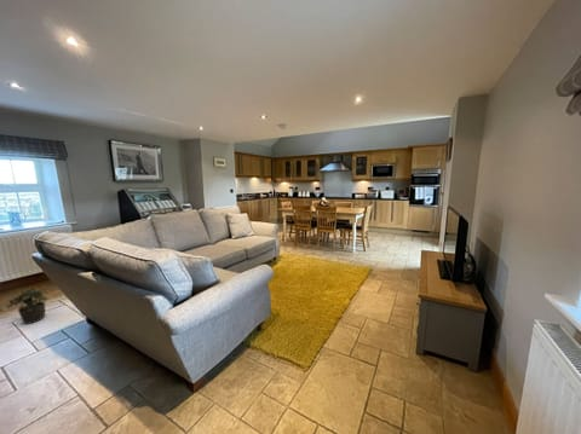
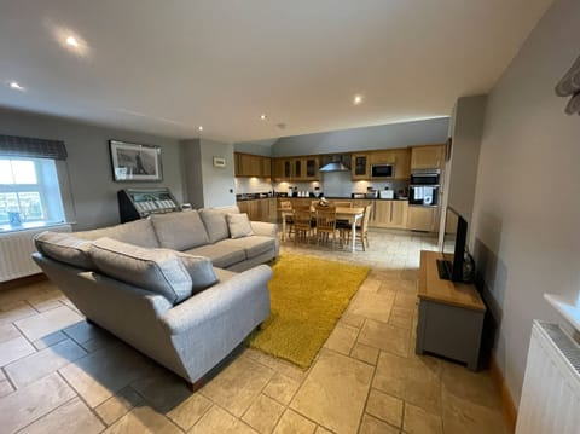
- potted plant [5,287,48,325]
